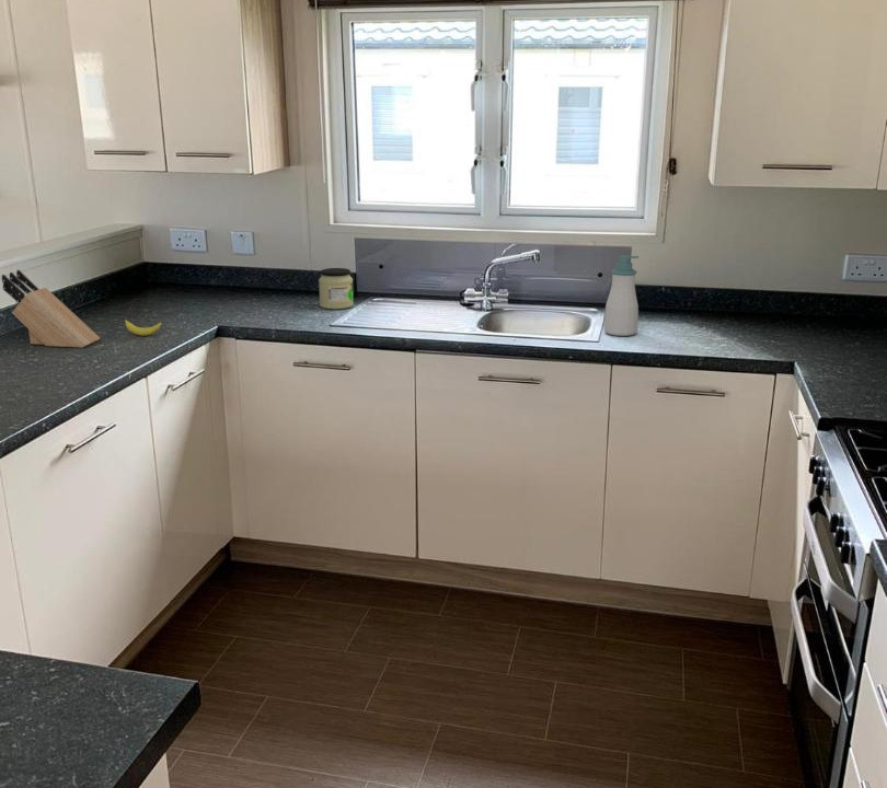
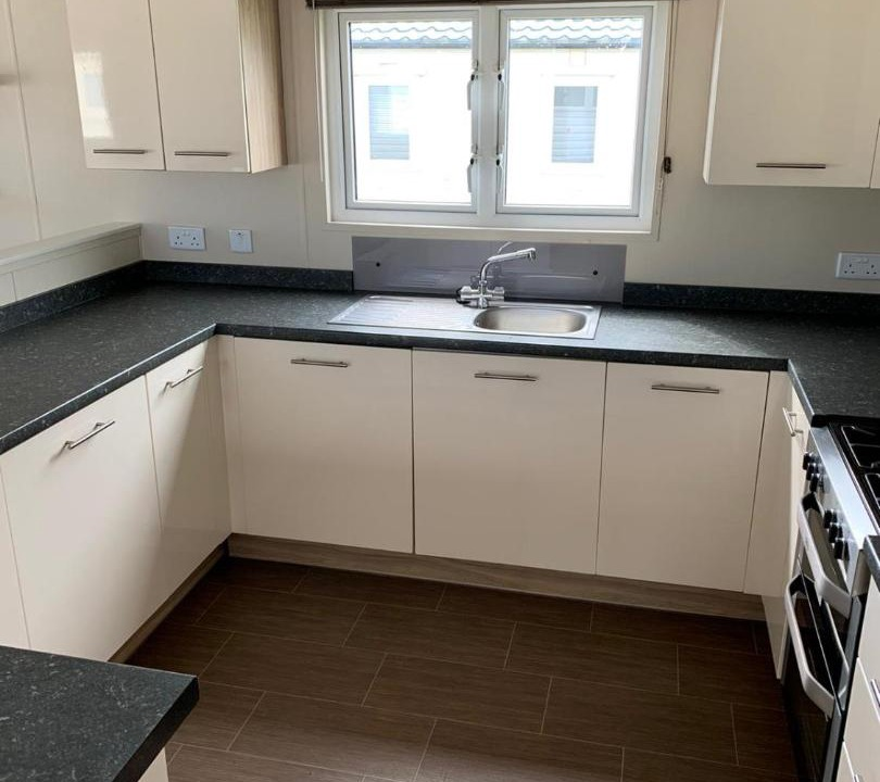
- banana [123,317,162,337]
- jar [318,267,355,310]
- soap bottle [603,254,640,337]
- knife block [1,269,102,349]
